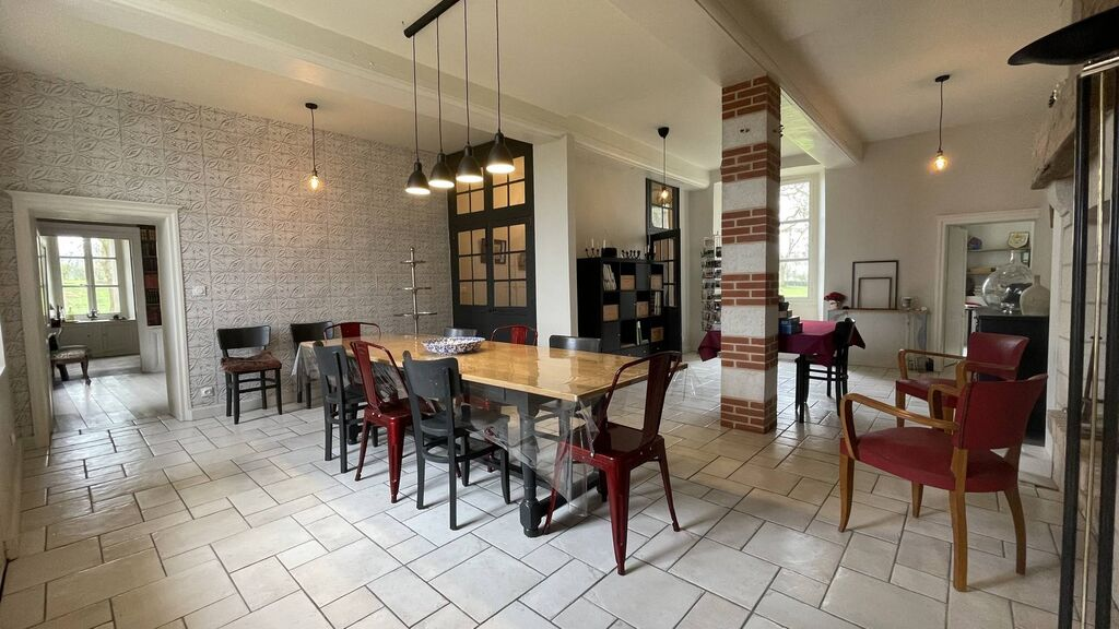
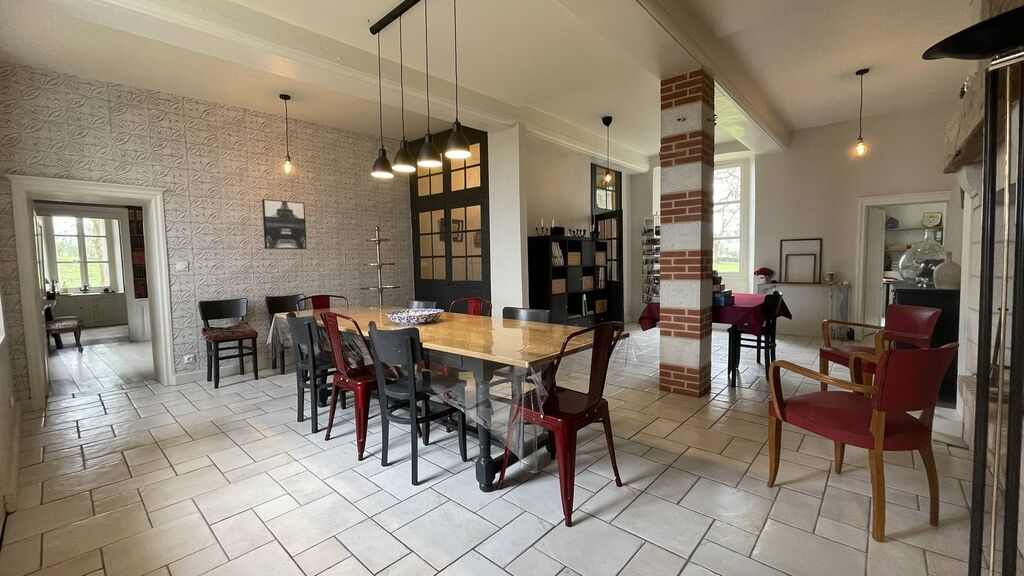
+ wall art [261,198,308,250]
